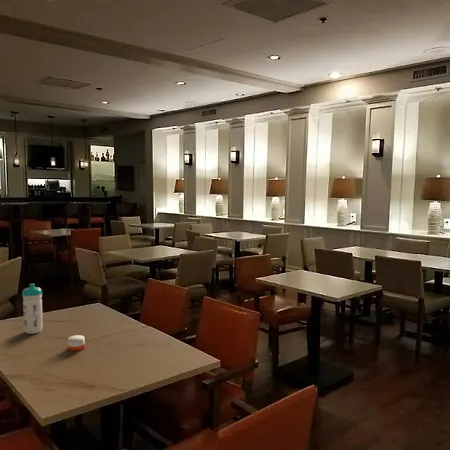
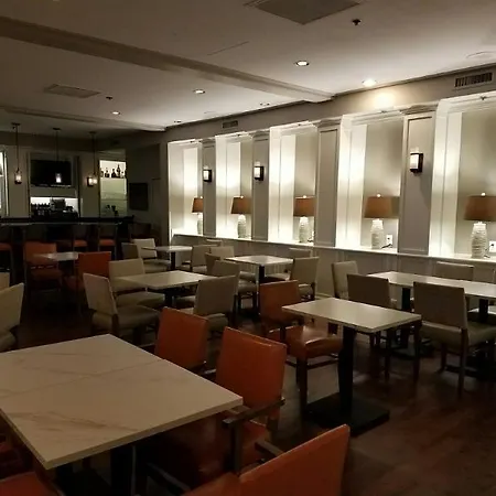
- water bottle [21,283,44,335]
- candle [67,331,86,352]
